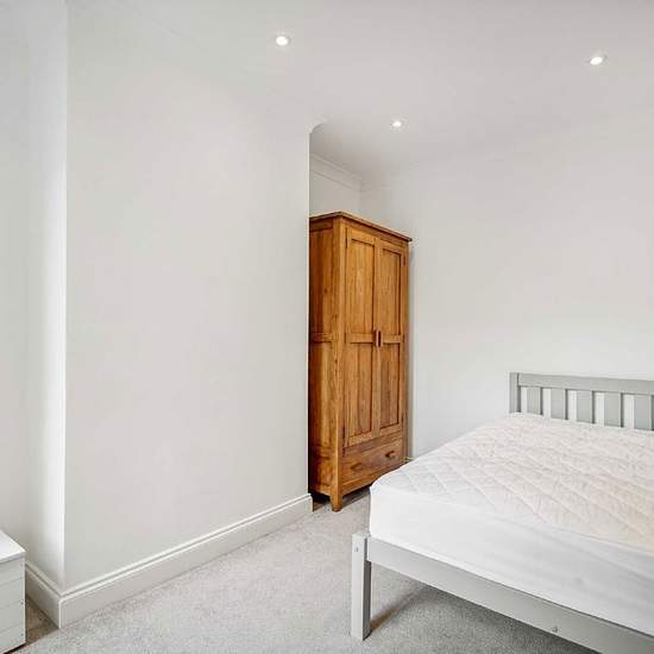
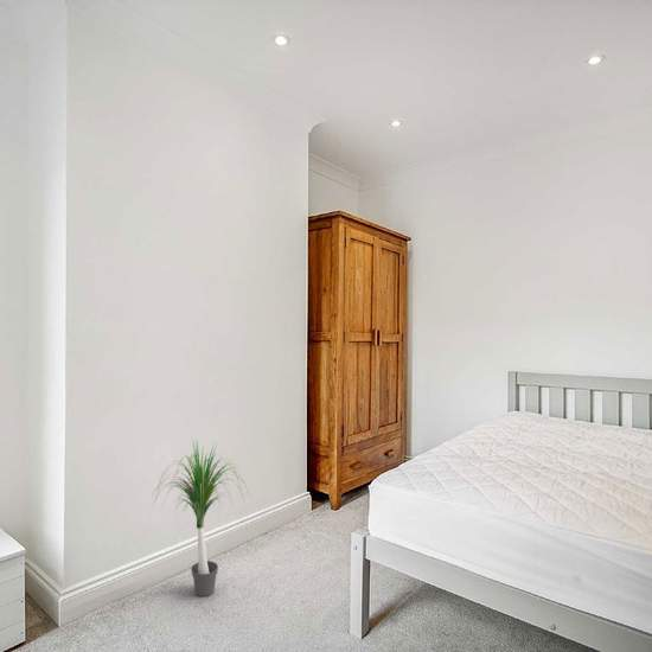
+ potted plant [148,439,251,597]
